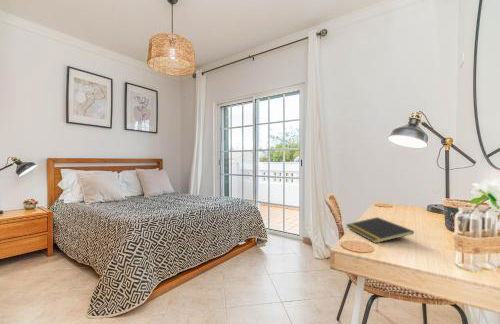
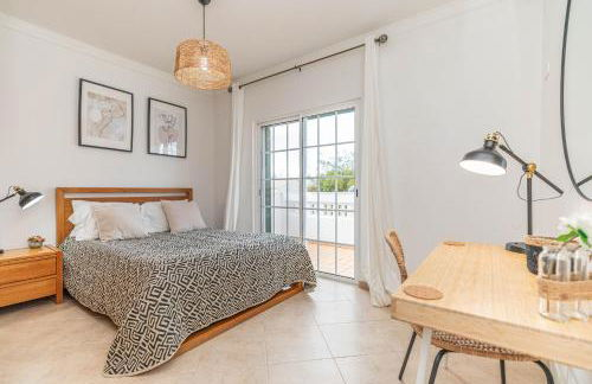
- notepad [345,216,415,244]
